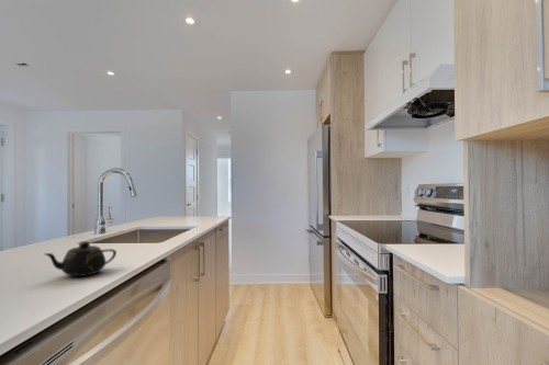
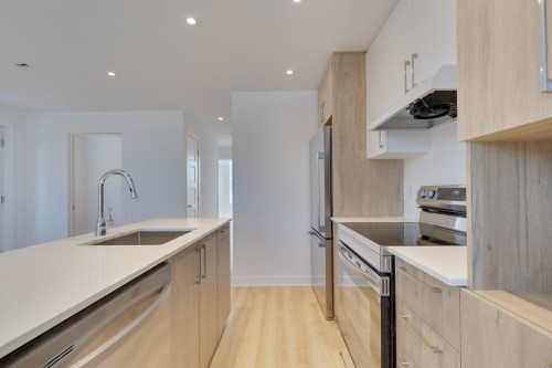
- teapot [44,240,117,277]
